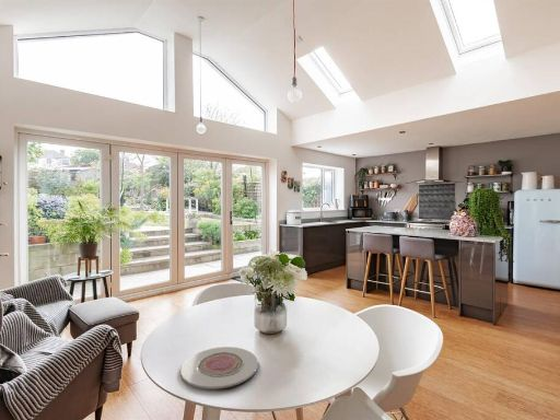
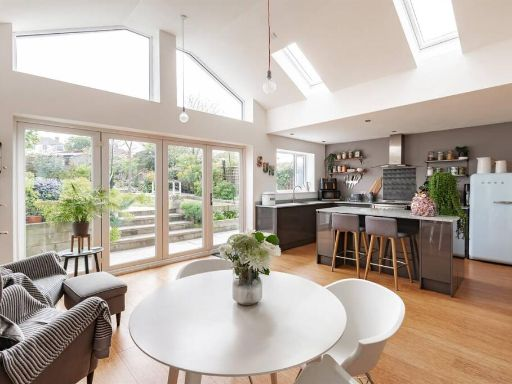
- plate [179,346,259,390]
